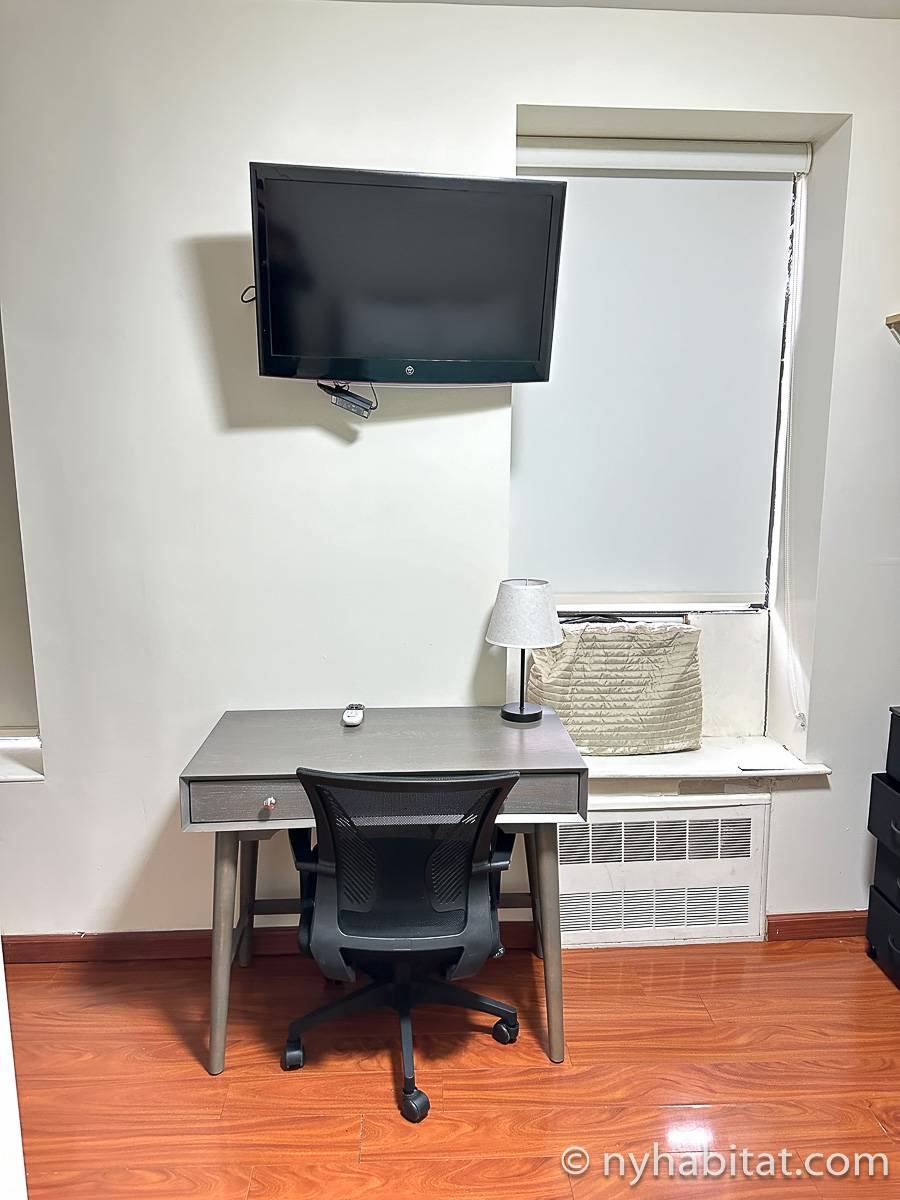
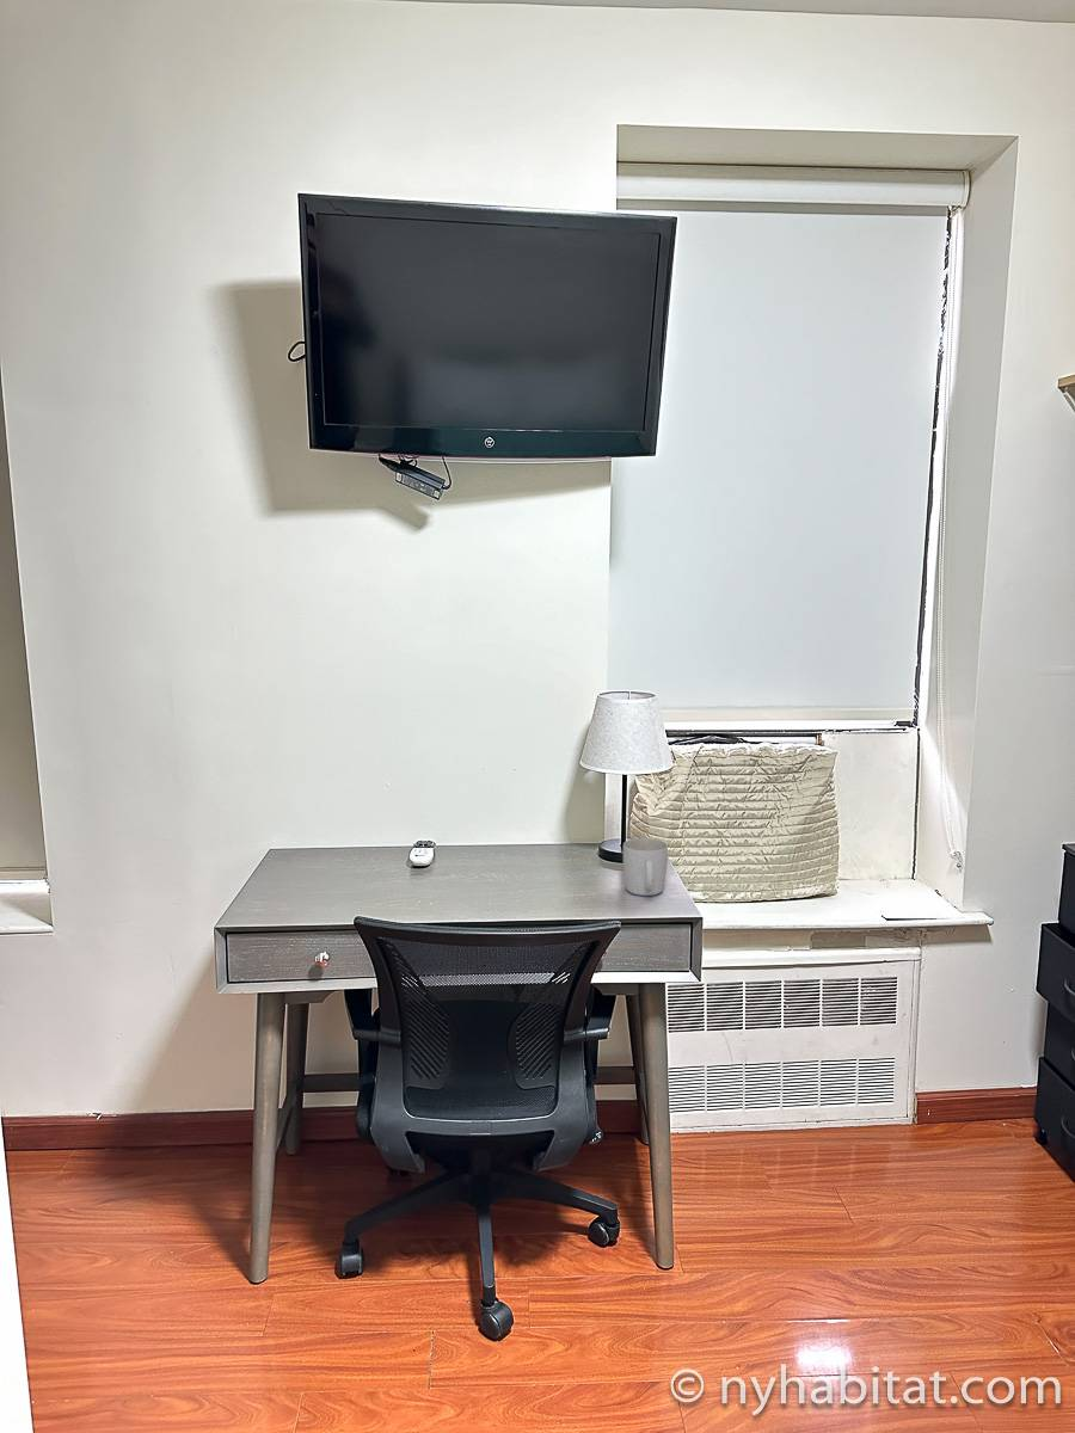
+ mug [622,837,669,897]
